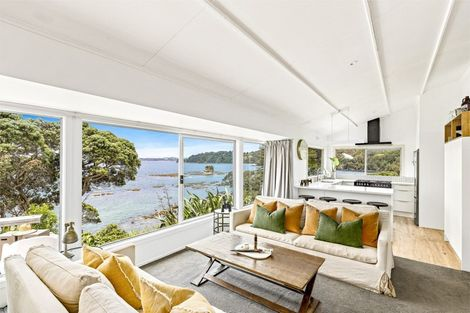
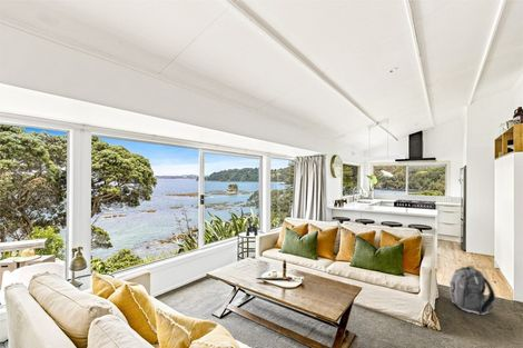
+ backpack [448,265,496,316]
